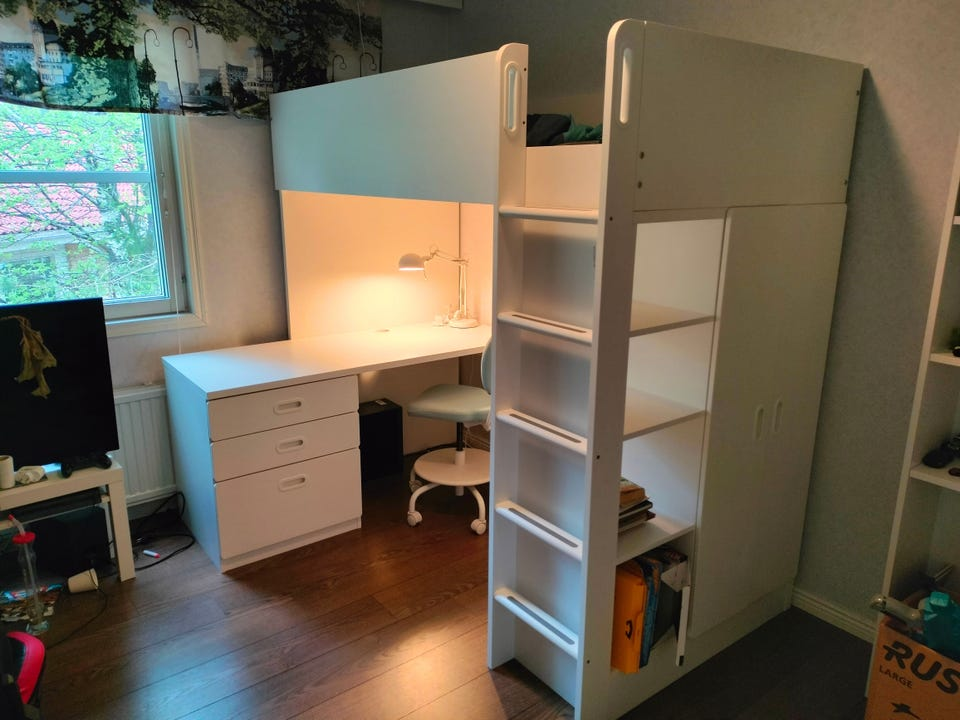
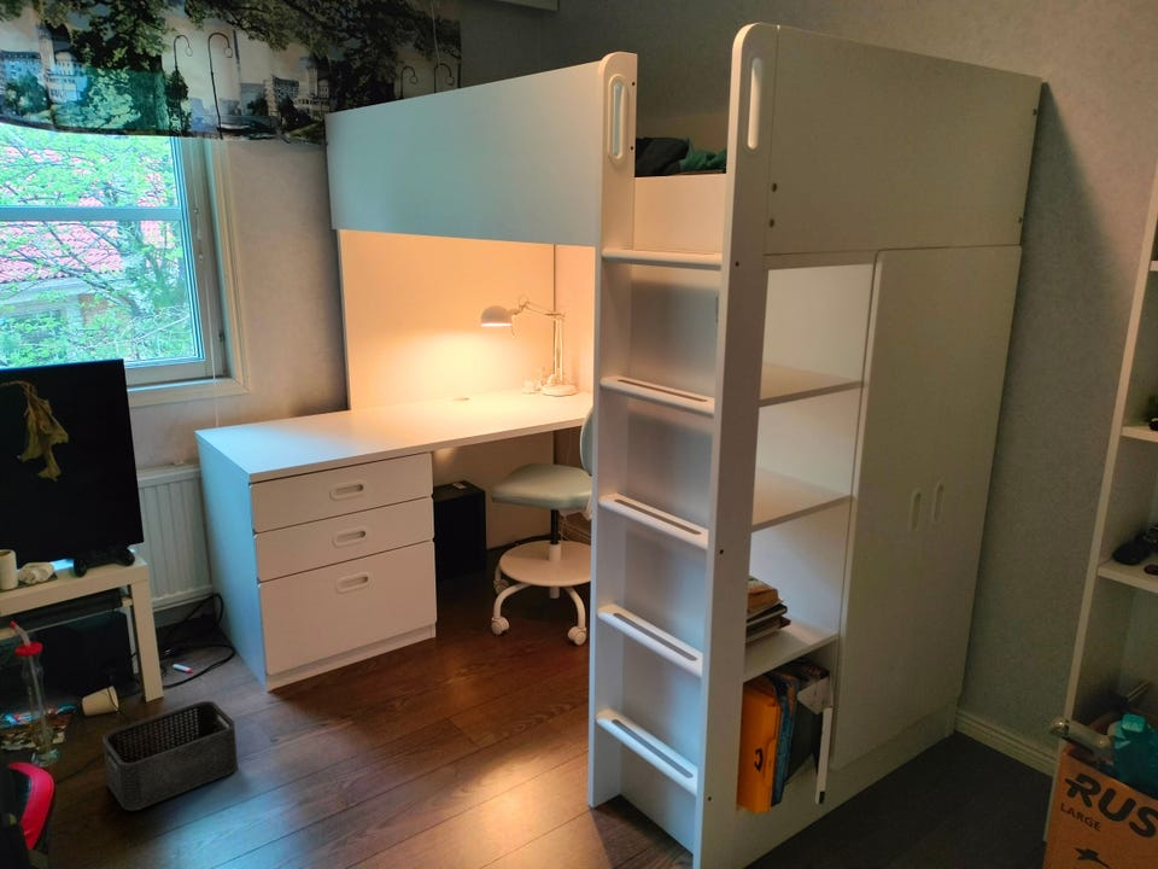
+ storage bin [101,700,239,811]
